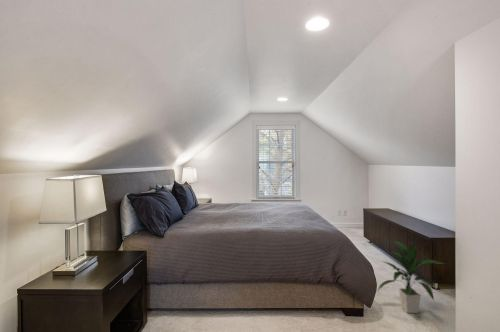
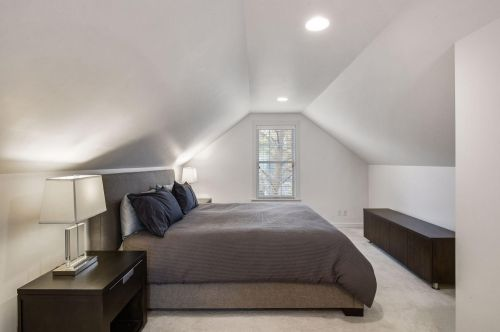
- indoor plant [377,240,445,314]
